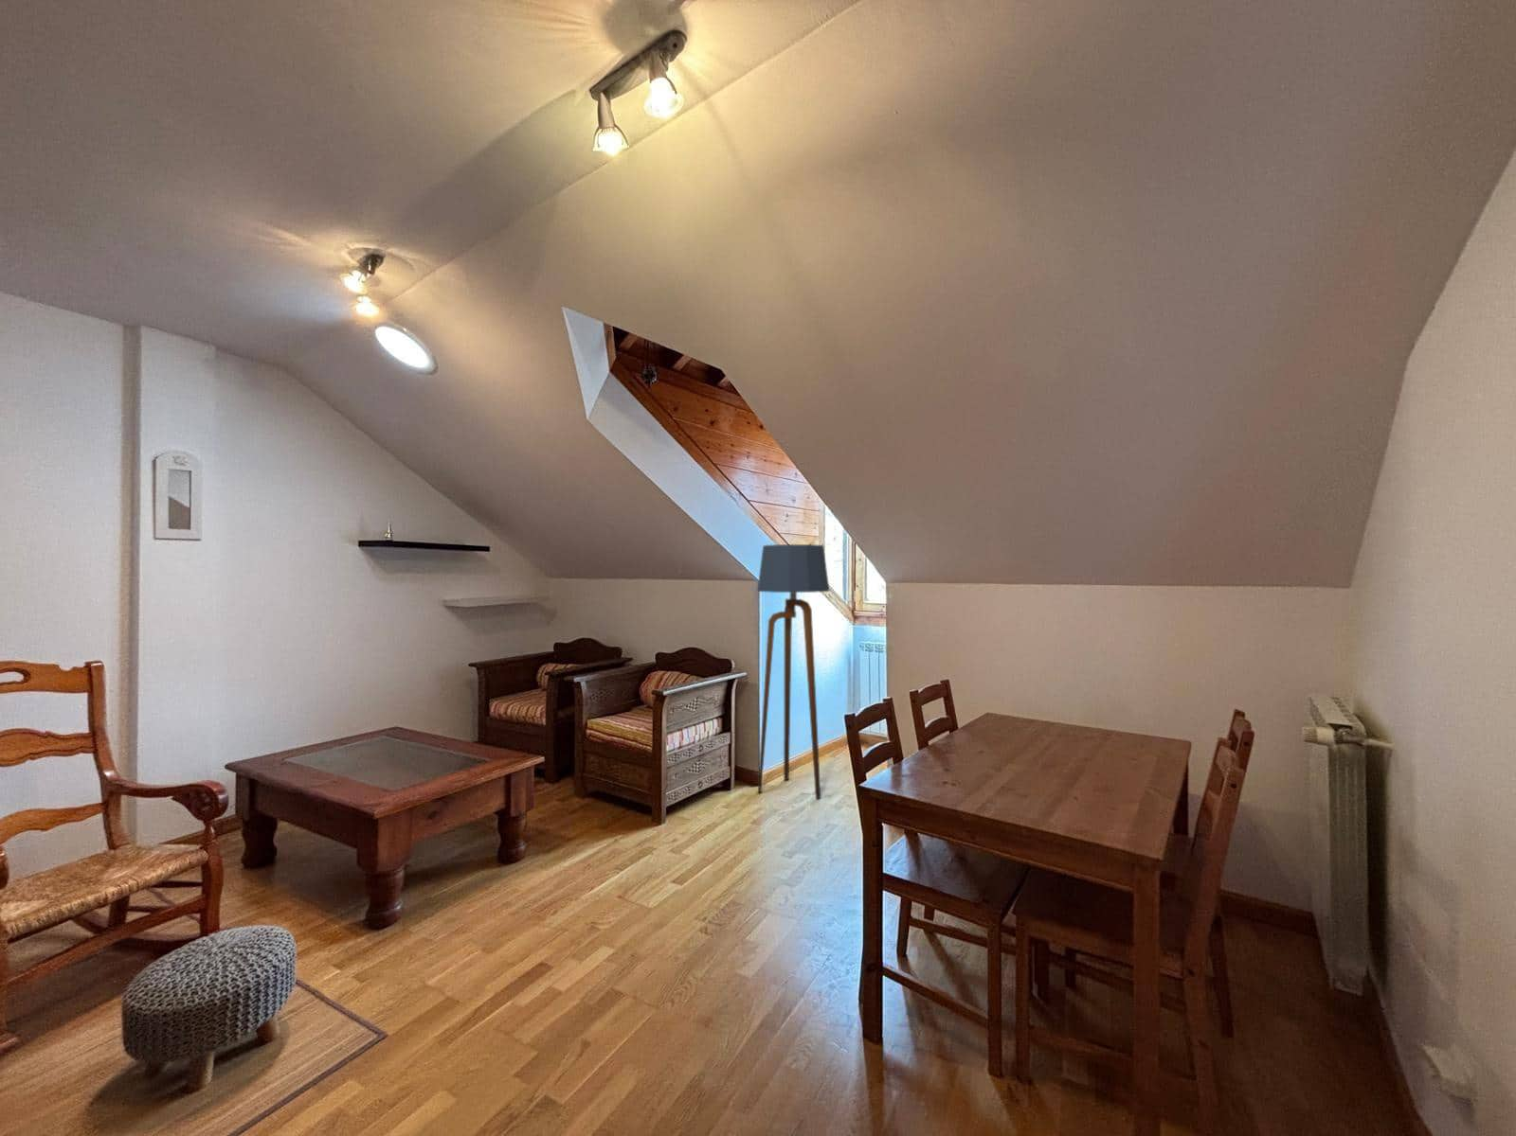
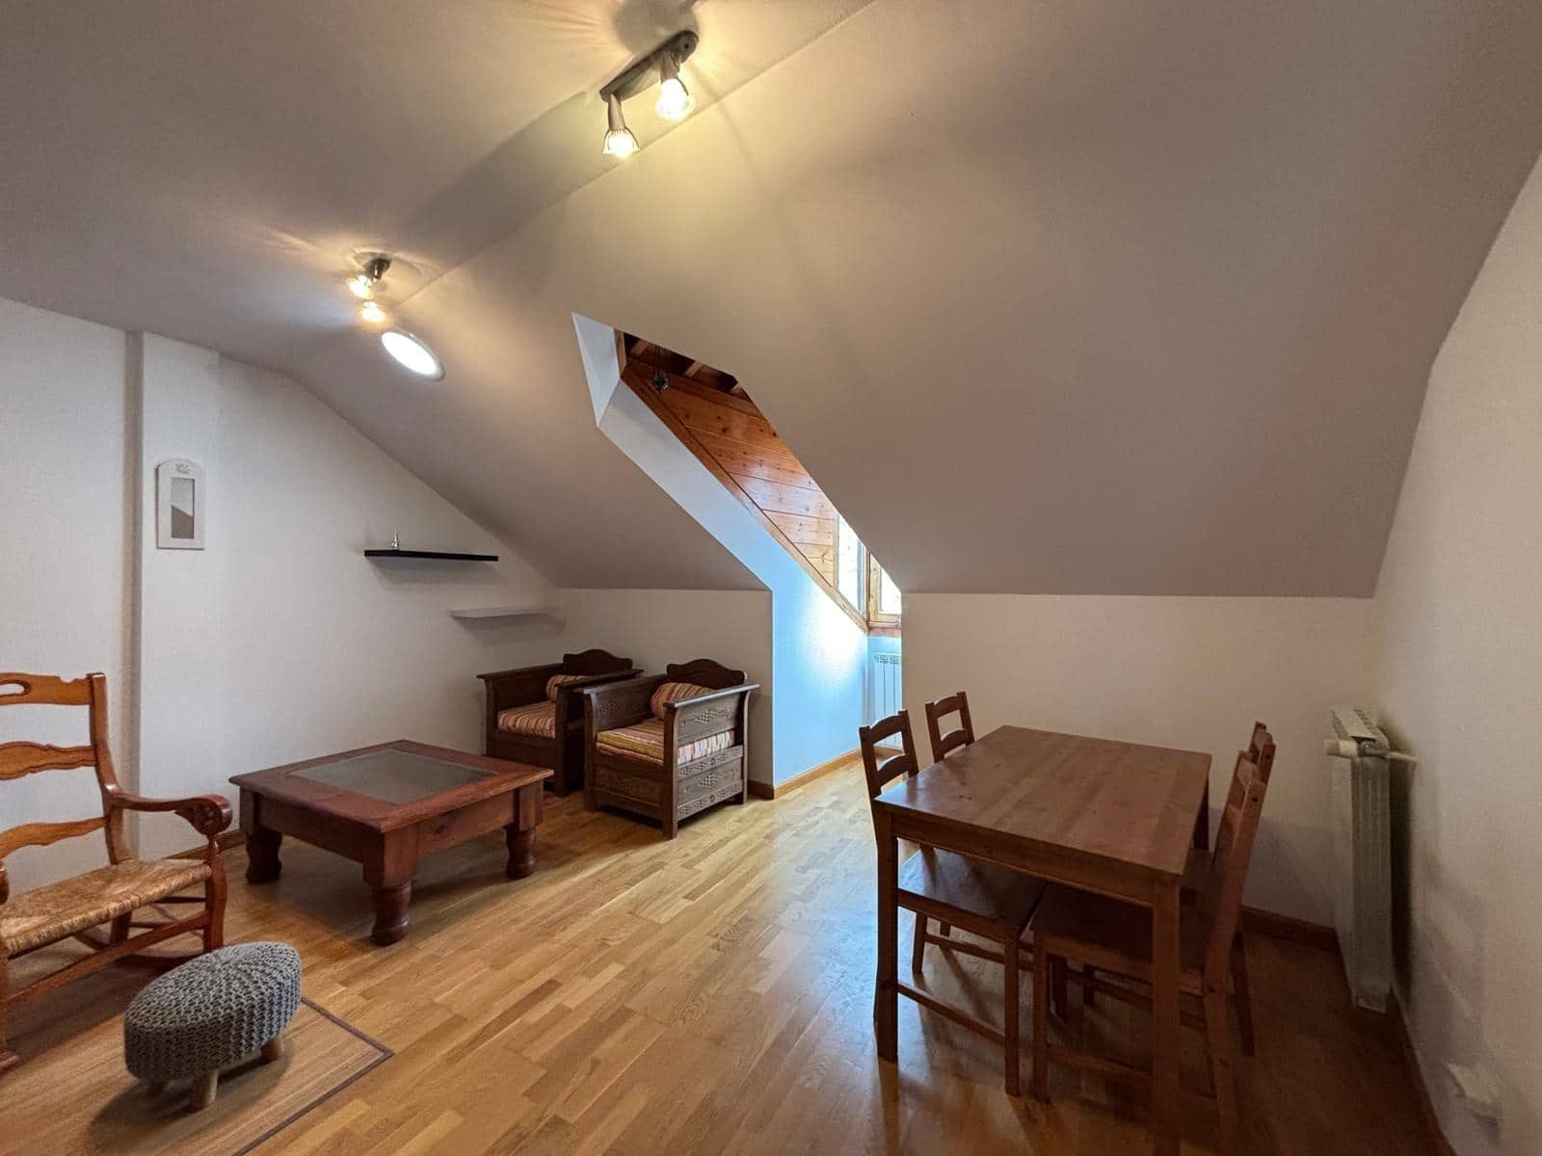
- floor lamp [756,543,831,799]
